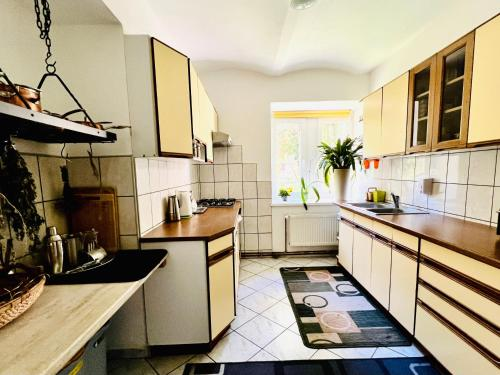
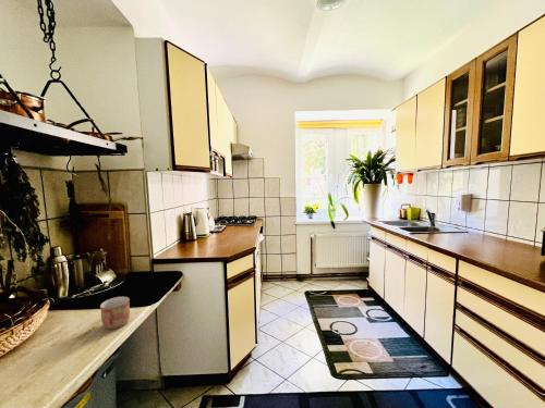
+ mug [99,296,131,330]
